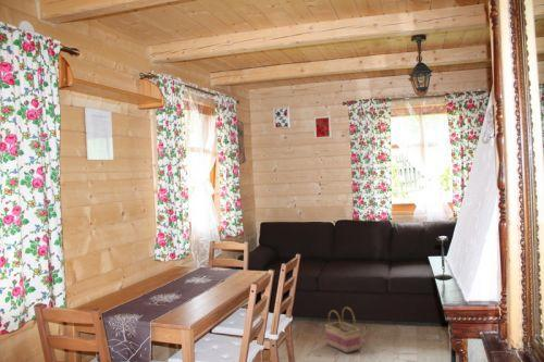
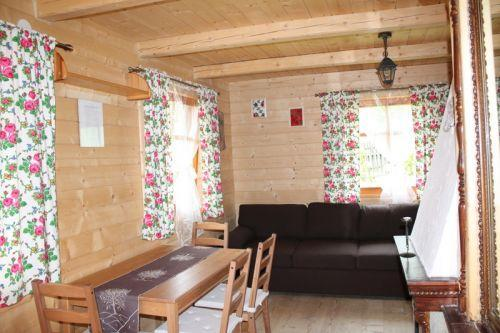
- basket [324,305,361,354]
